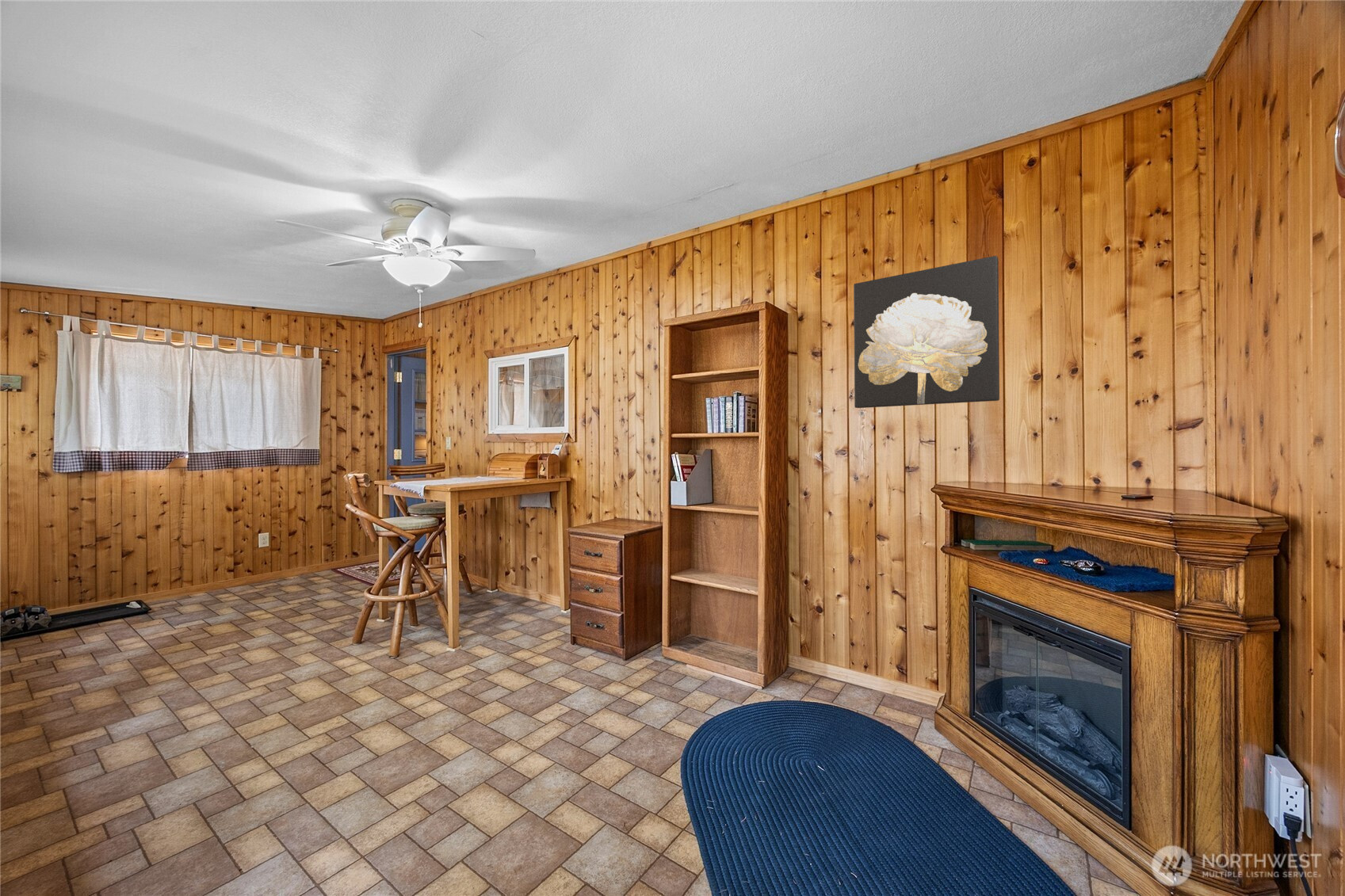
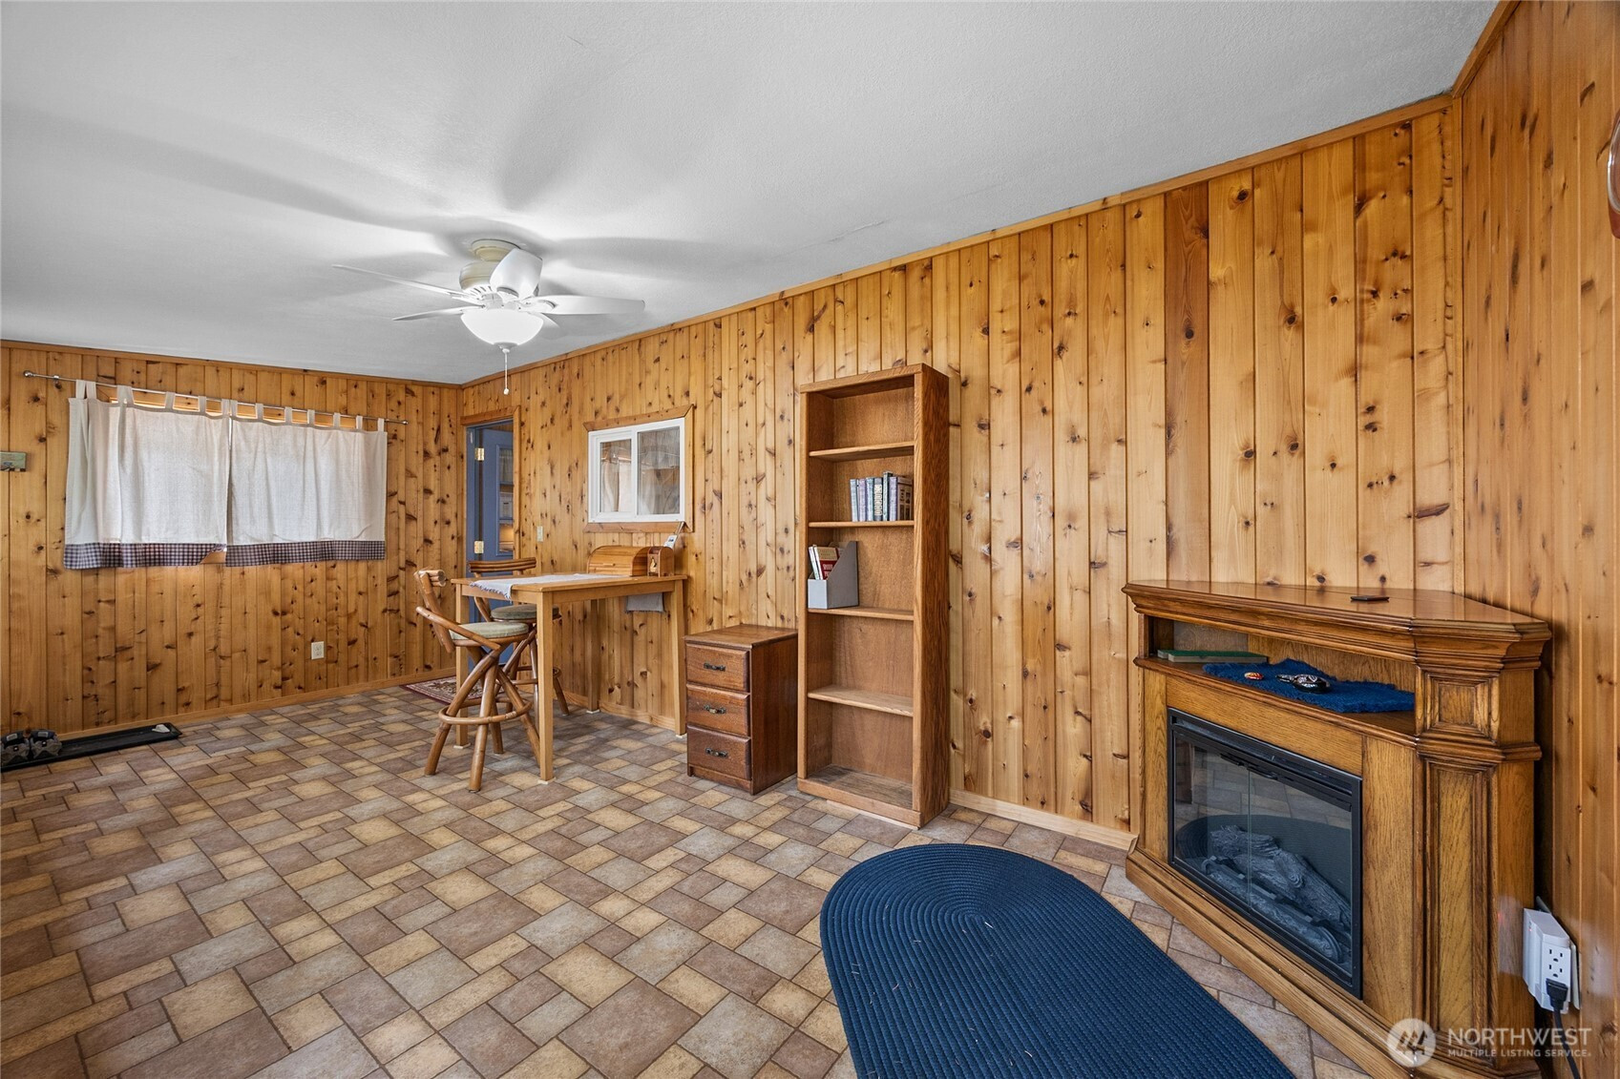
- wall art [853,255,1000,409]
